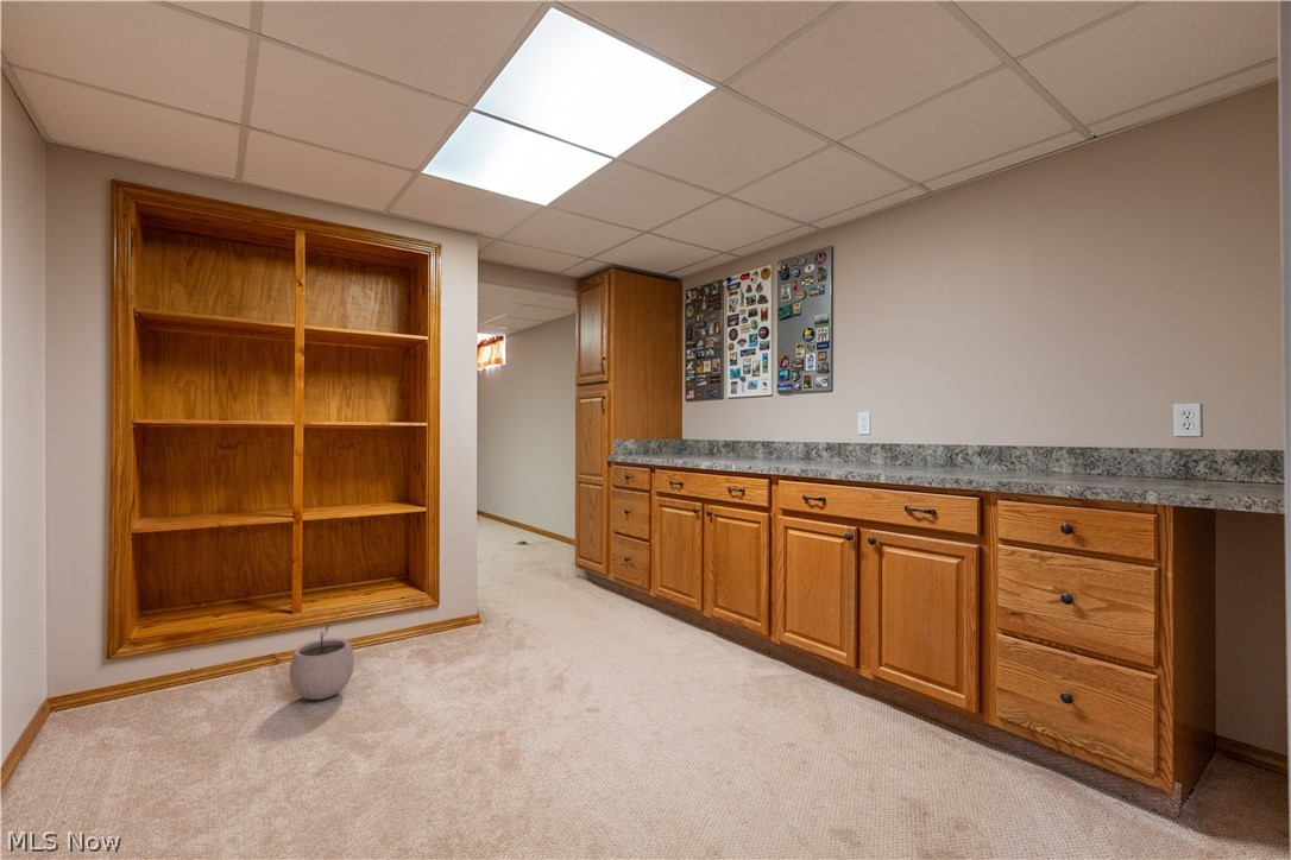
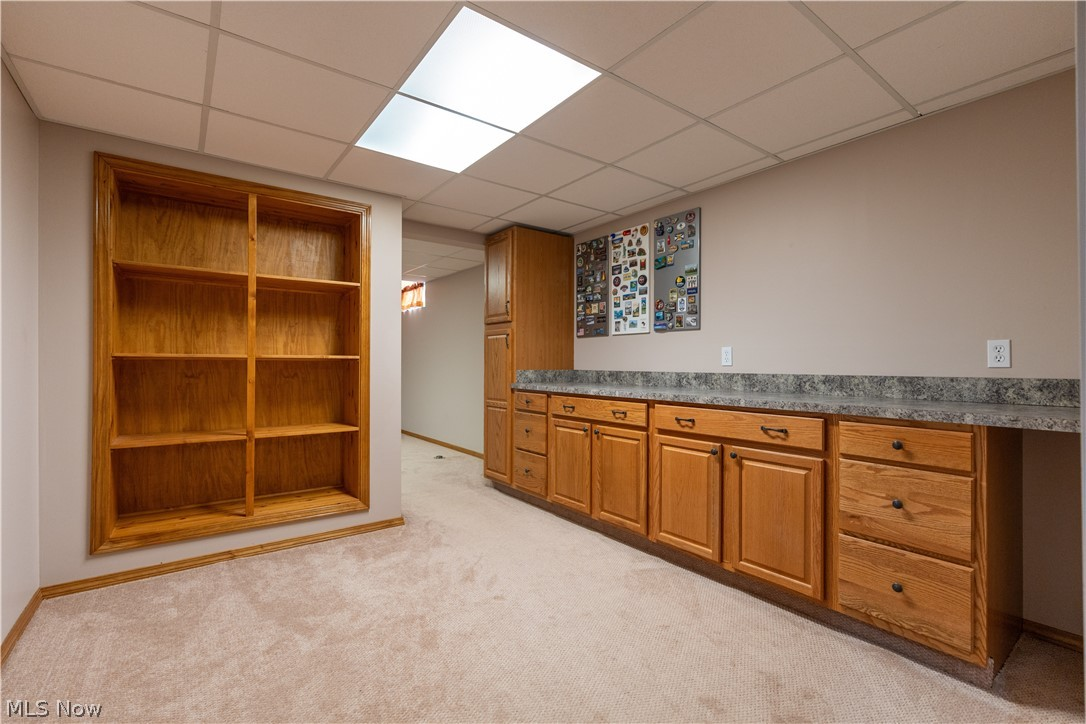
- plant pot [289,624,355,701]
